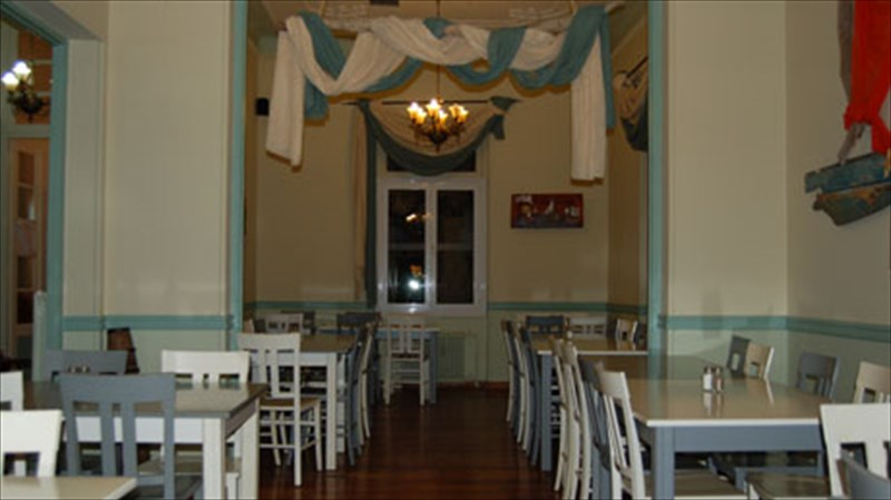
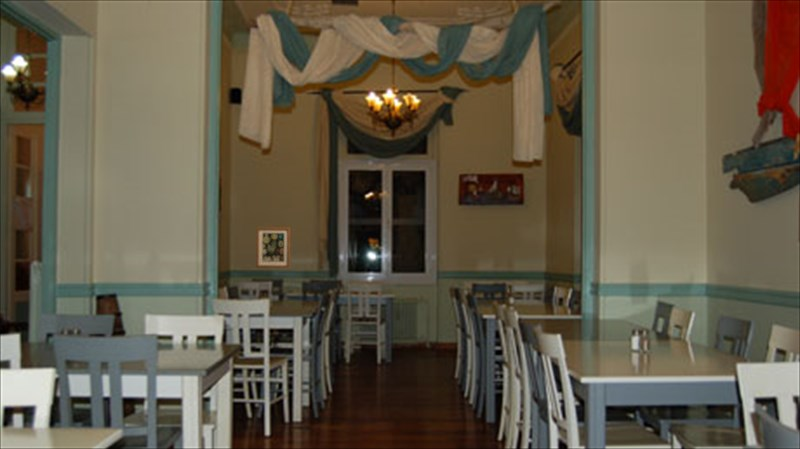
+ wall art [255,226,291,269]
